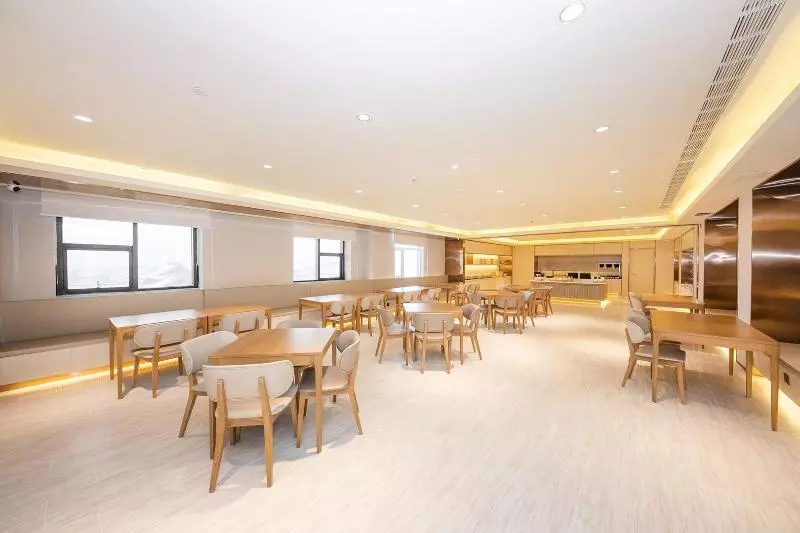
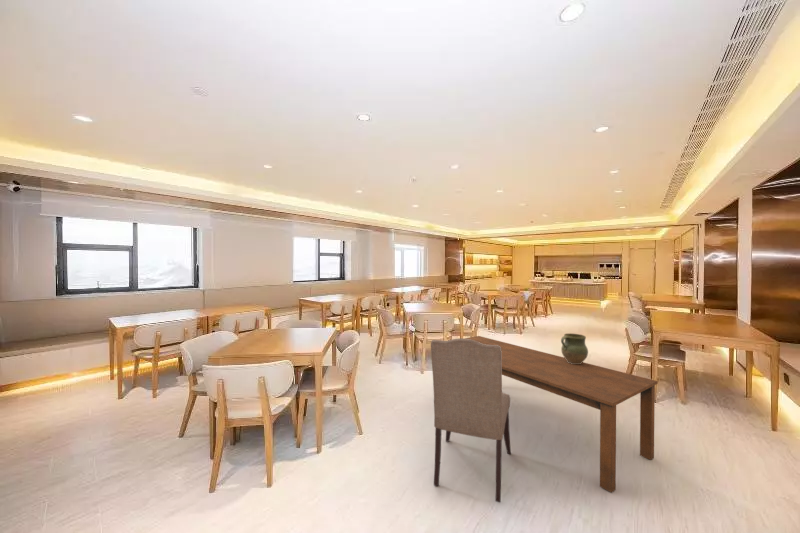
+ chair [430,337,512,503]
+ dining table [465,335,659,494]
+ ceramic jug [560,332,589,364]
